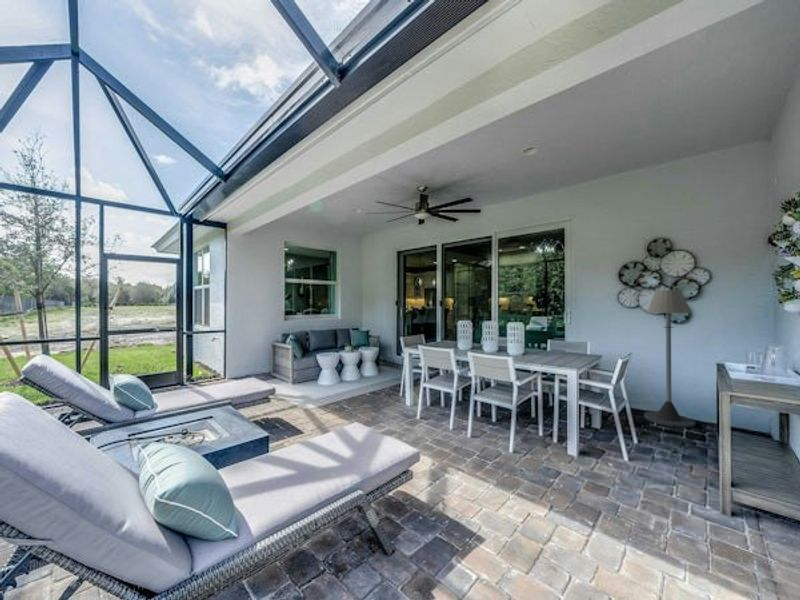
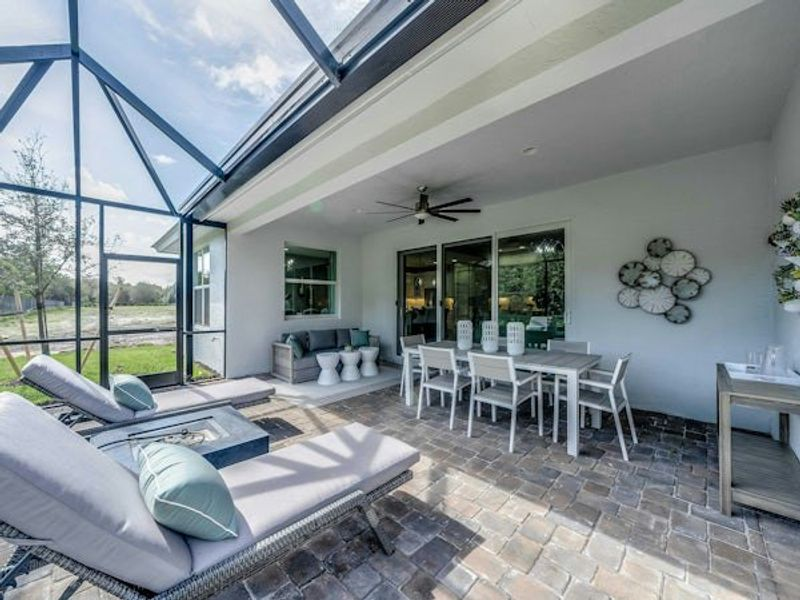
- floor lamp [643,289,696,429]
